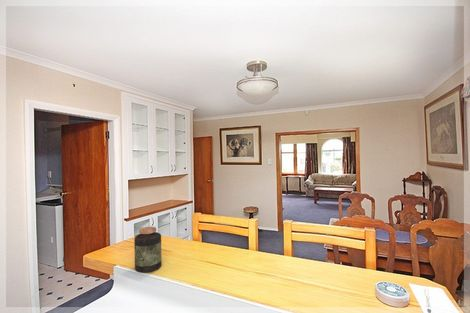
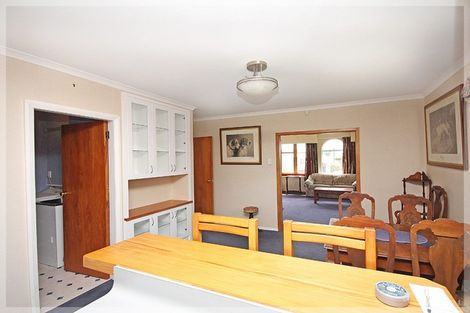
- jar [133,226,163,274]
